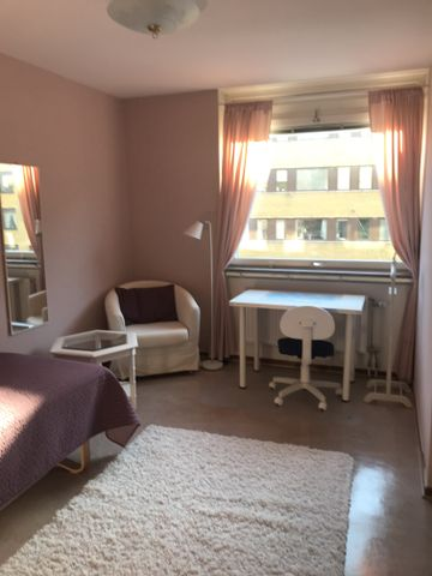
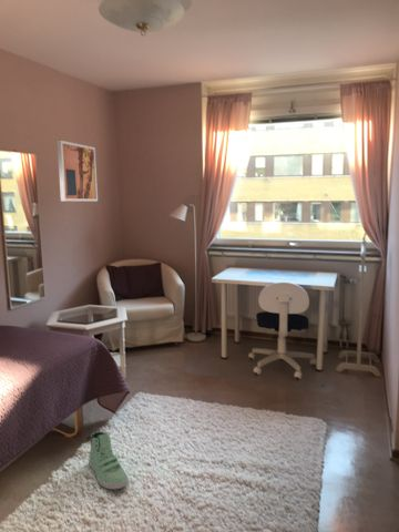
+ wall art [57,140,99,203]
+ sneaker [85,430,130,490]
